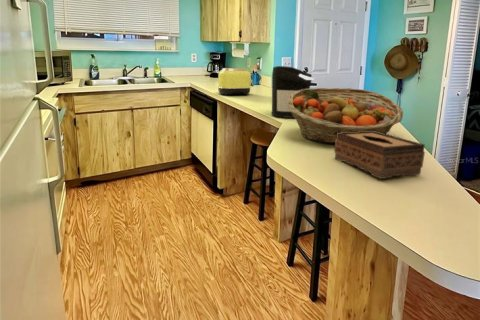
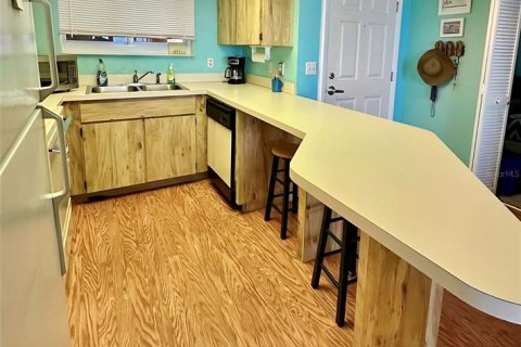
- tissue box [333,131,426,180]
- fruit basket [287,87,404,144]
- coffee maker [271,65,315,119]
- toaster [217,67,255,96]
